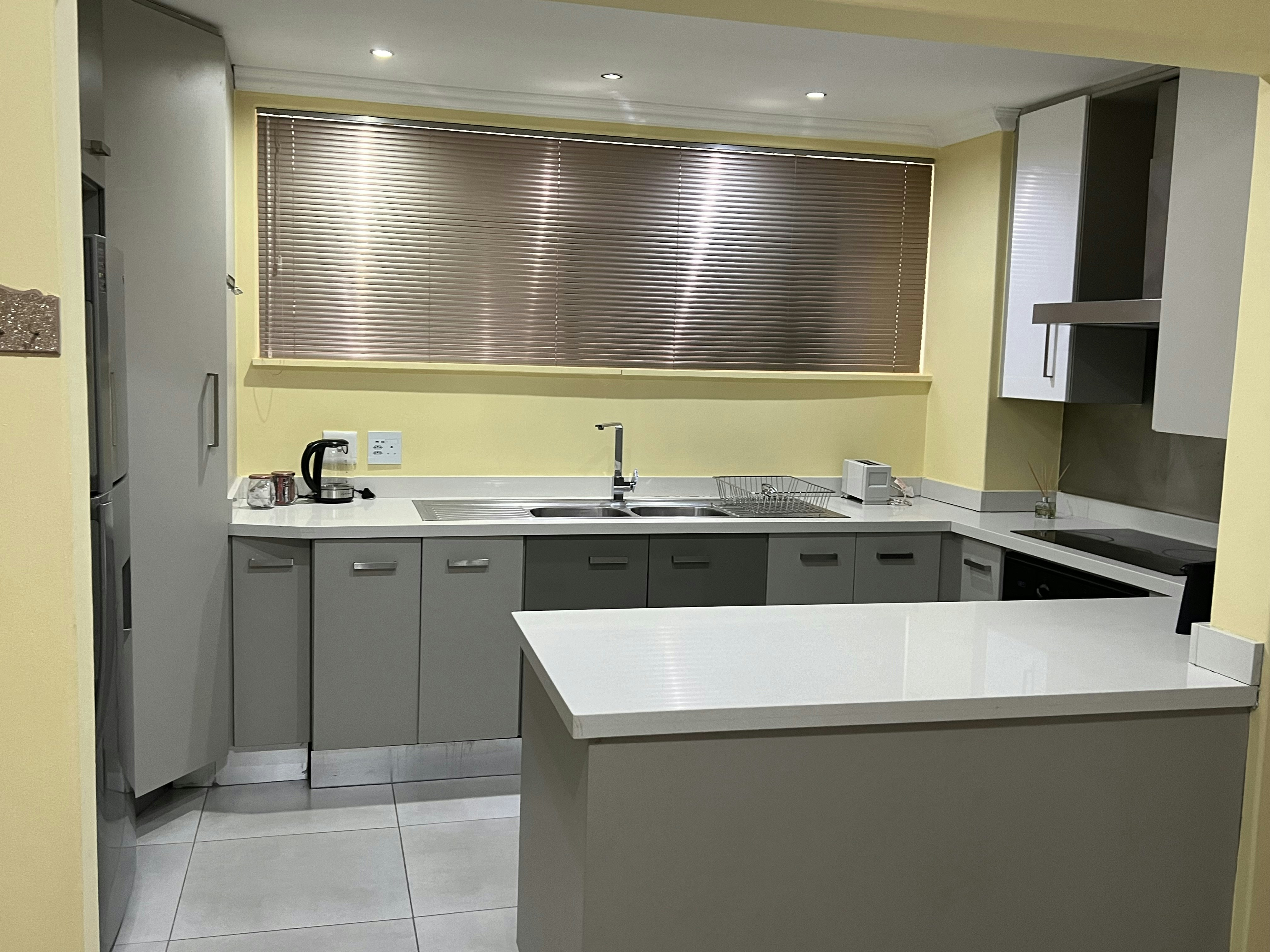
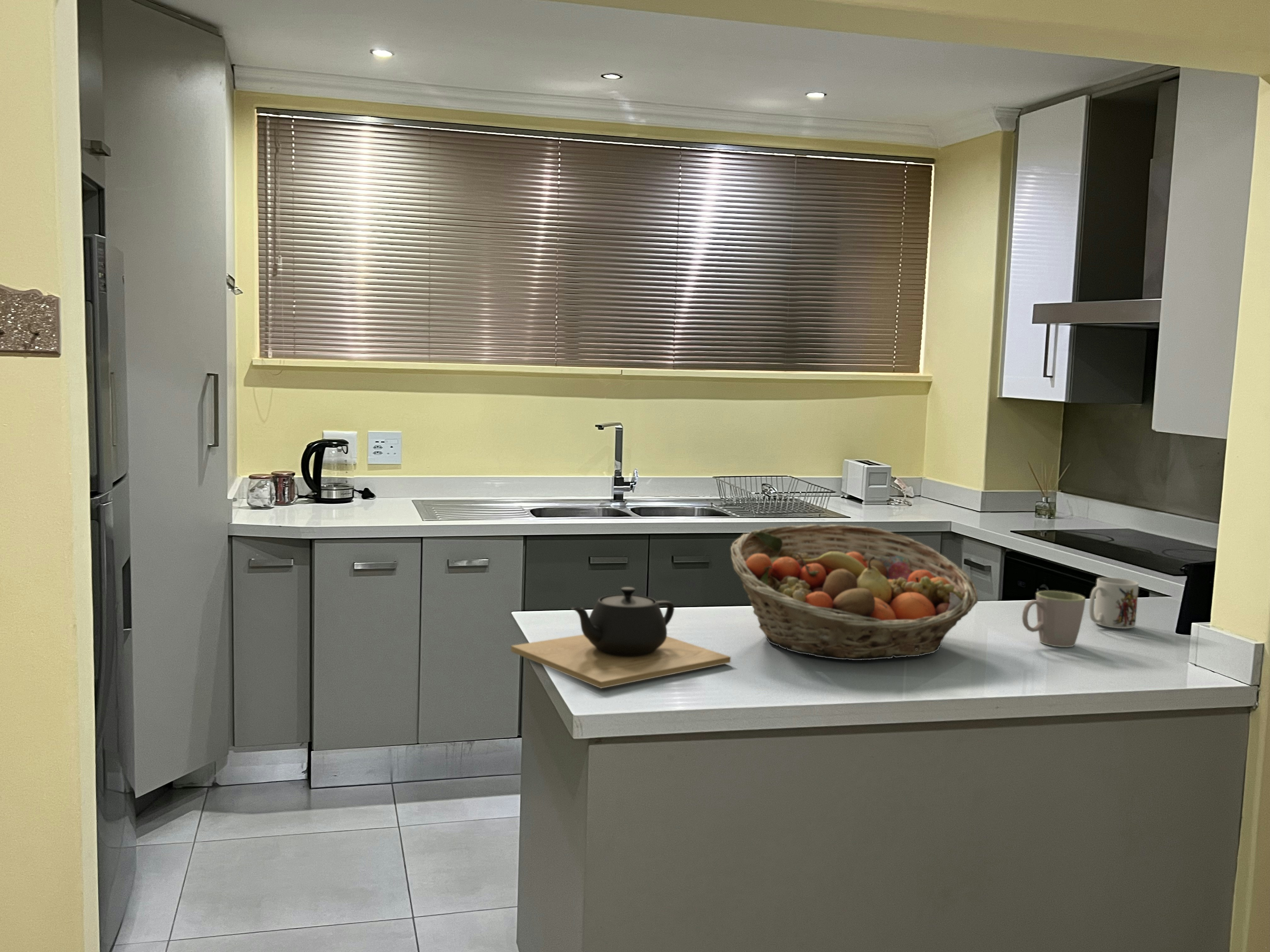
+ mug [1089,577,1139,629]
+ mug [1022,590,1086,647]
+ fruit basket [730,524,978,660]
+ teapot [511,586,731,689]
